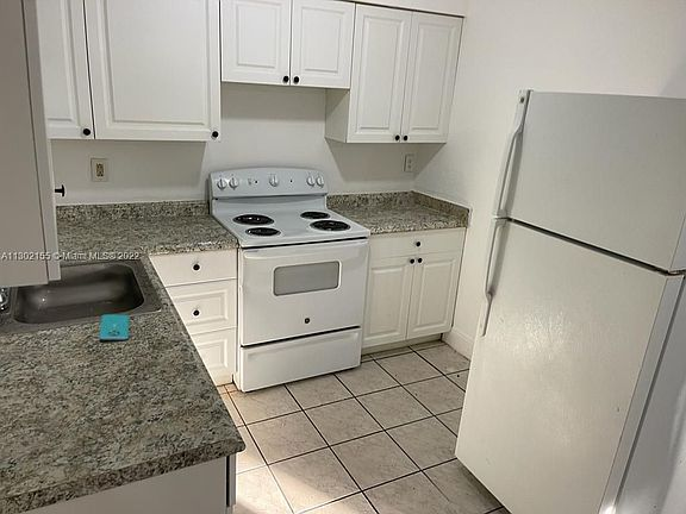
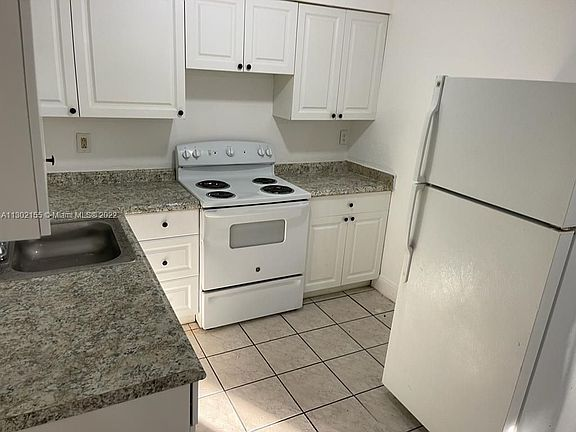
- smartphone [98,314,130,340]
